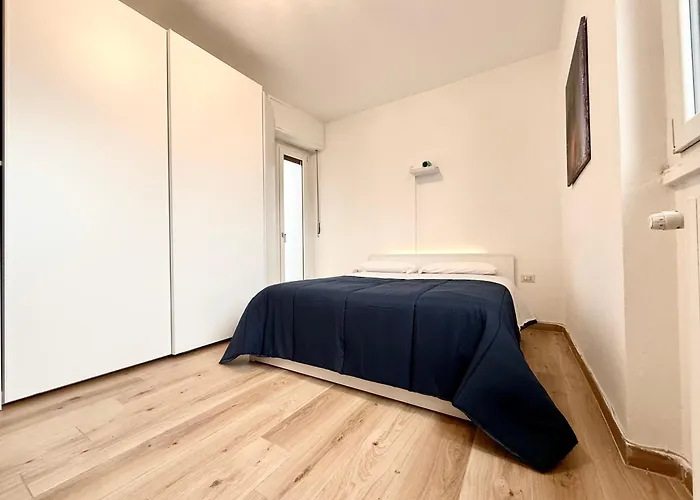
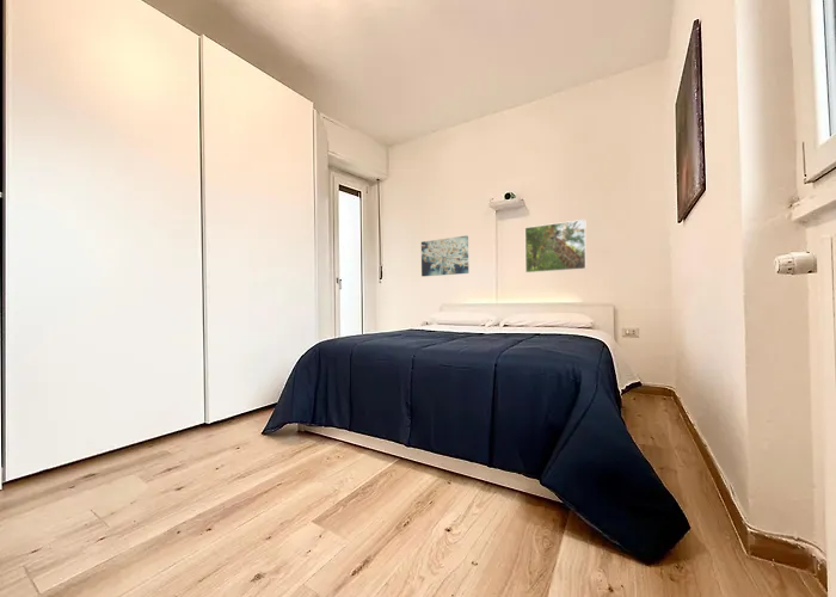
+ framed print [523,219,588,273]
+ wall art [420,234,469,277]
